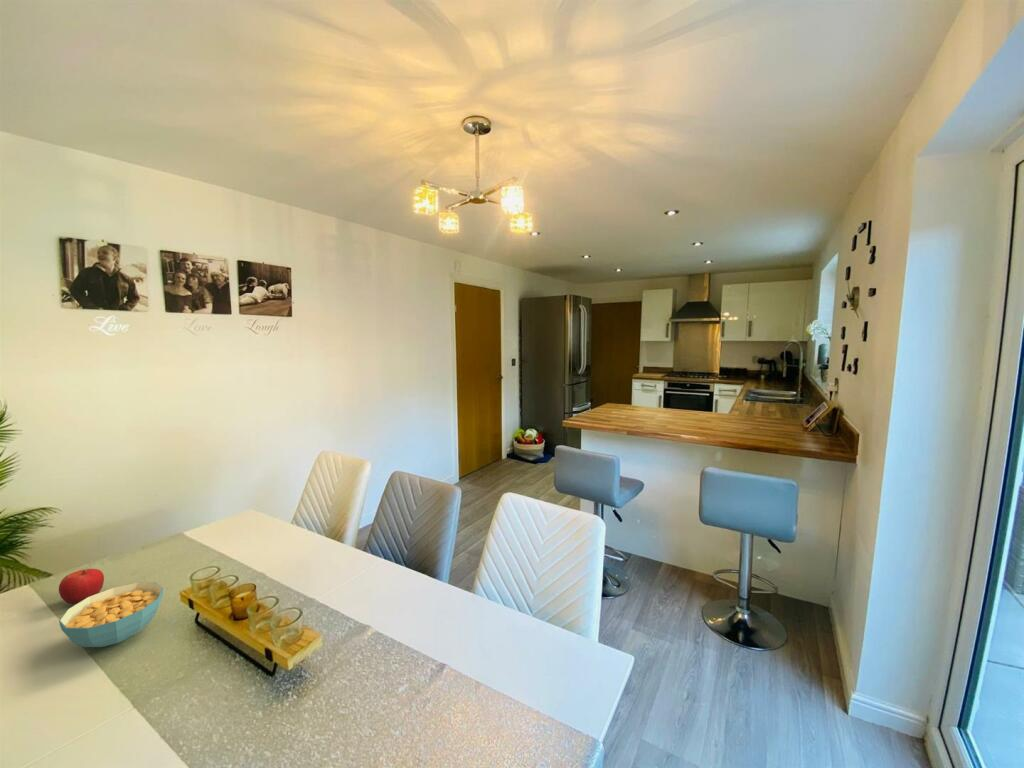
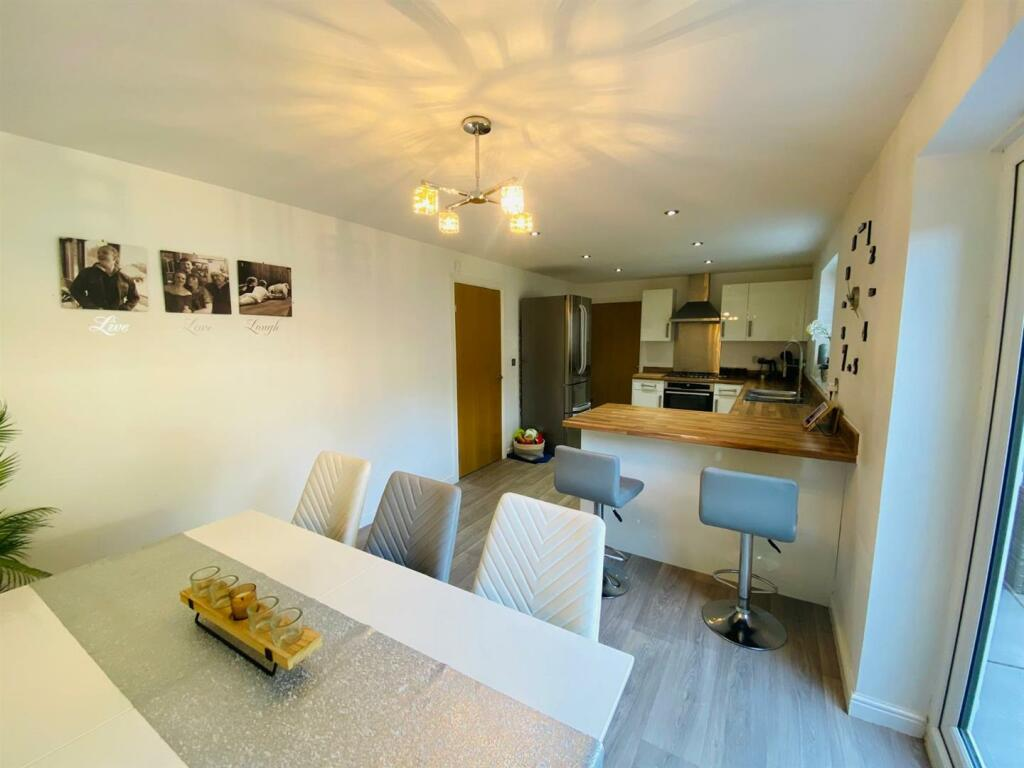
- fruit [58,568,105,605]
- cereal bowl [58,581,164,648]
